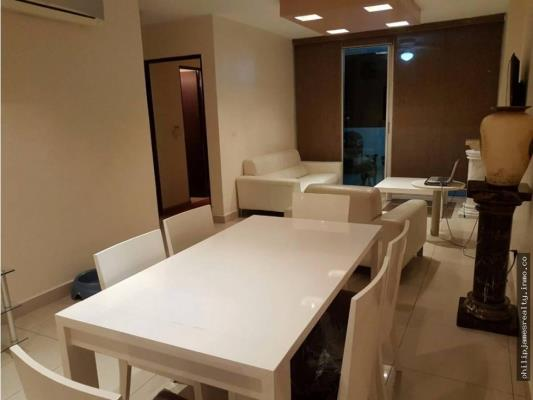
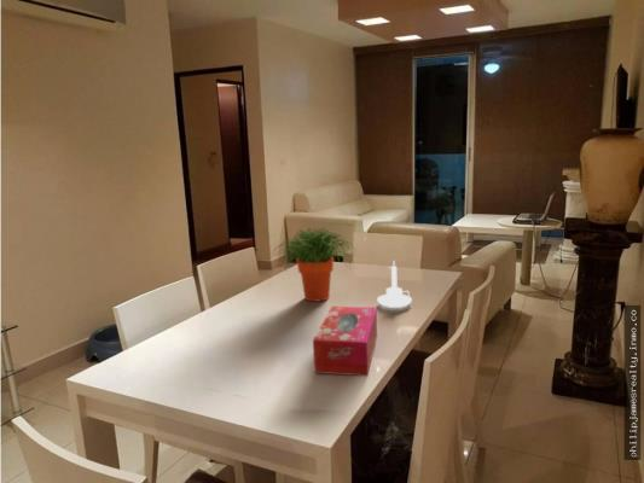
+ tissue box [312,305,378,377]
+ candle holder [376,261,413,309]
+ potted plant [274,226,356,303]
